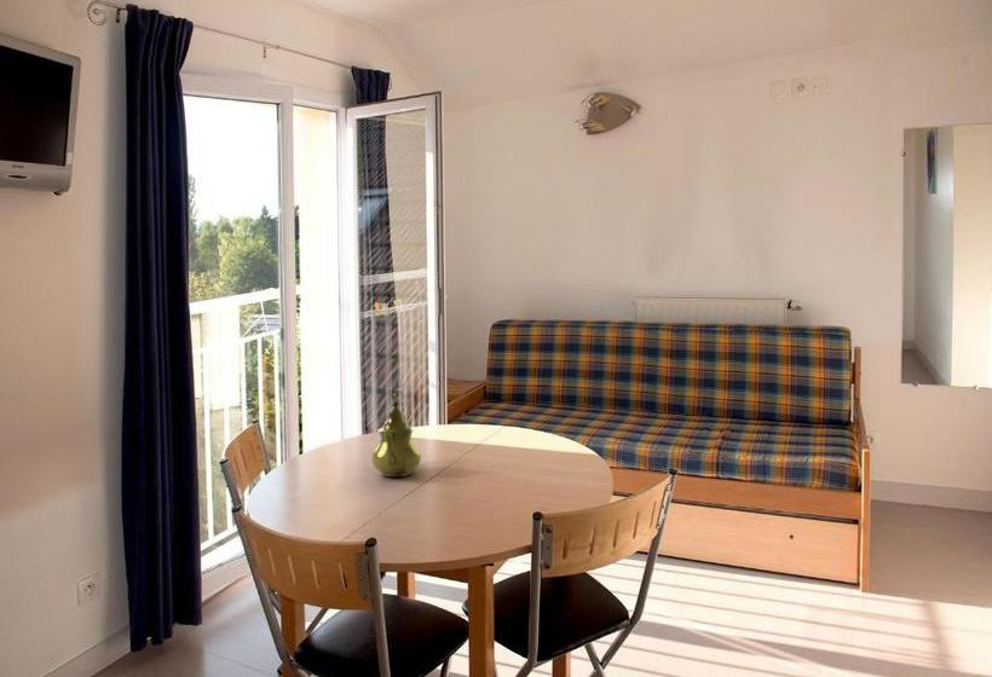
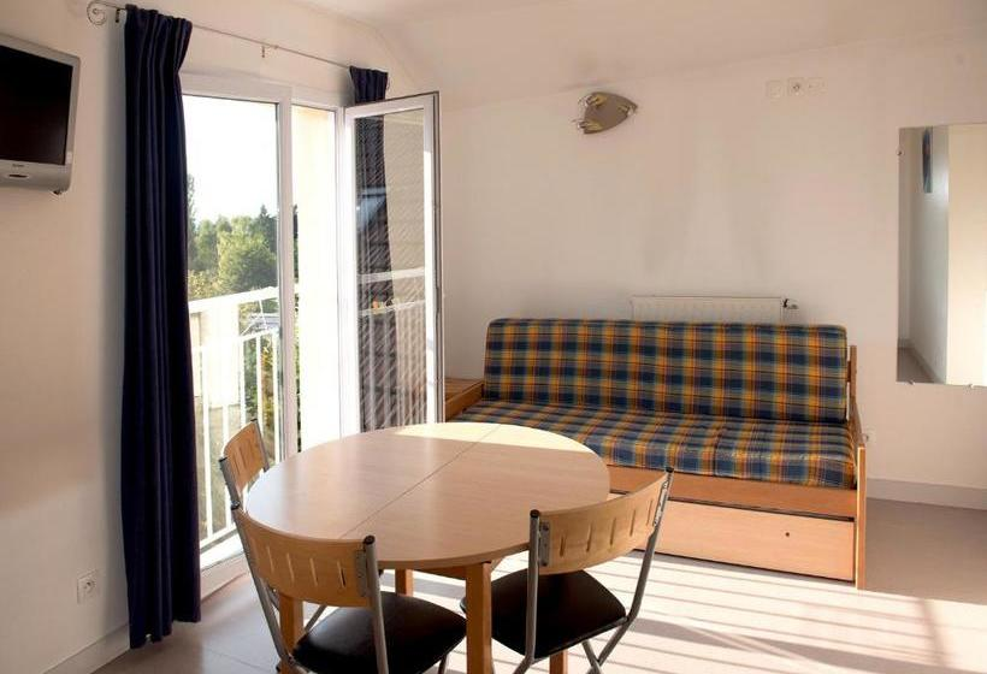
- teapot [370,393,422,478]
